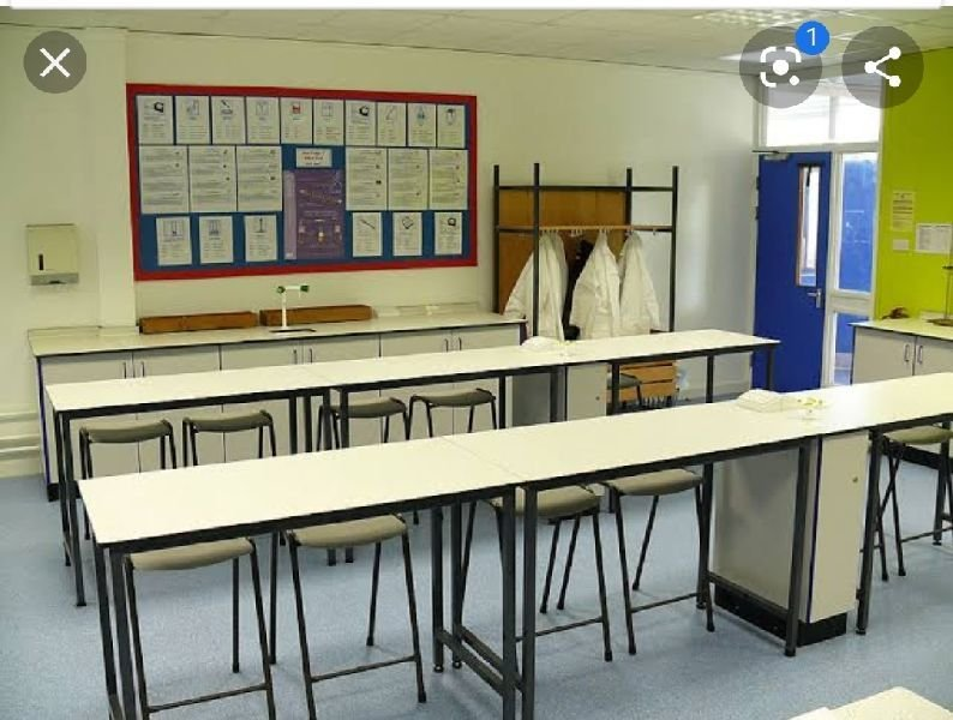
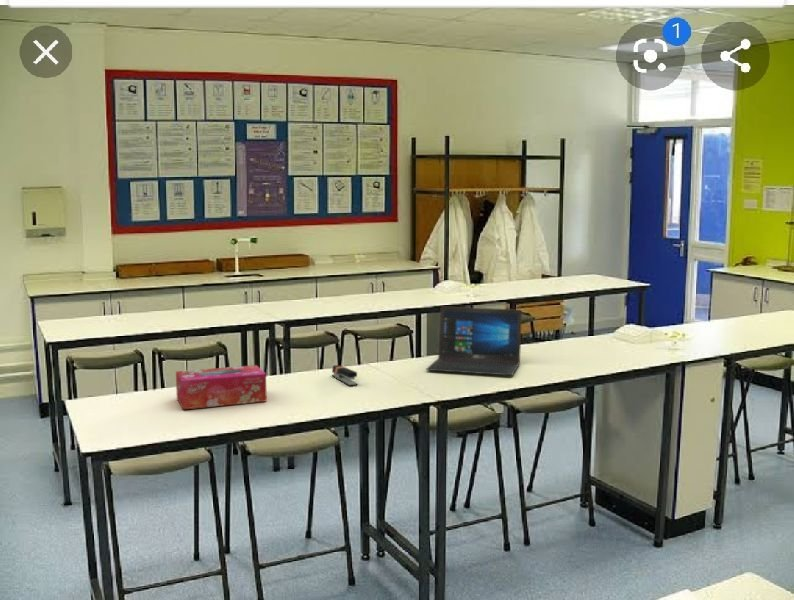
+ stapler [331,364,359,387]
+ laptop [425,306,523,376]
+ tissue box [175,364,268,410]
